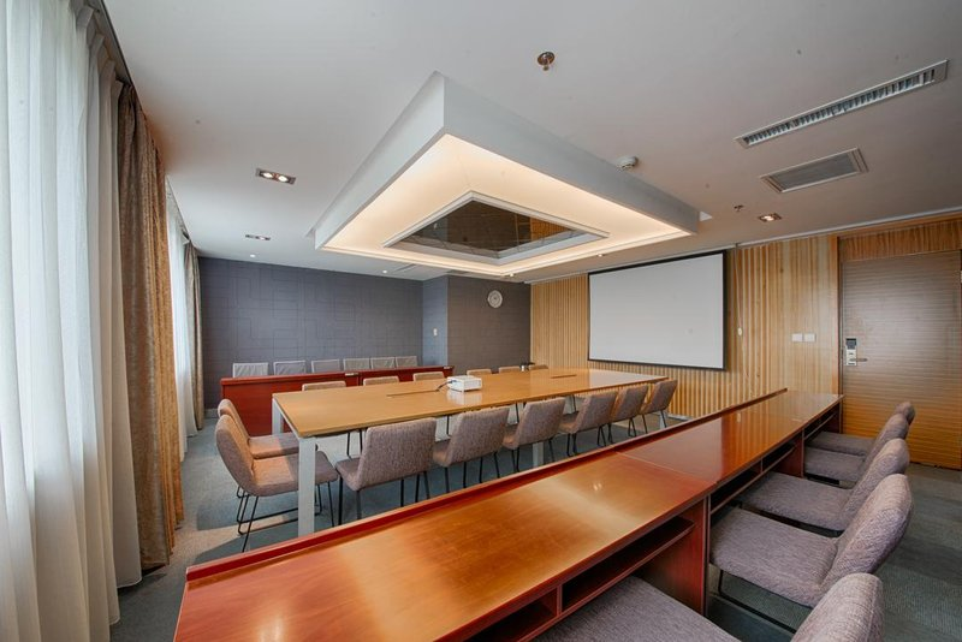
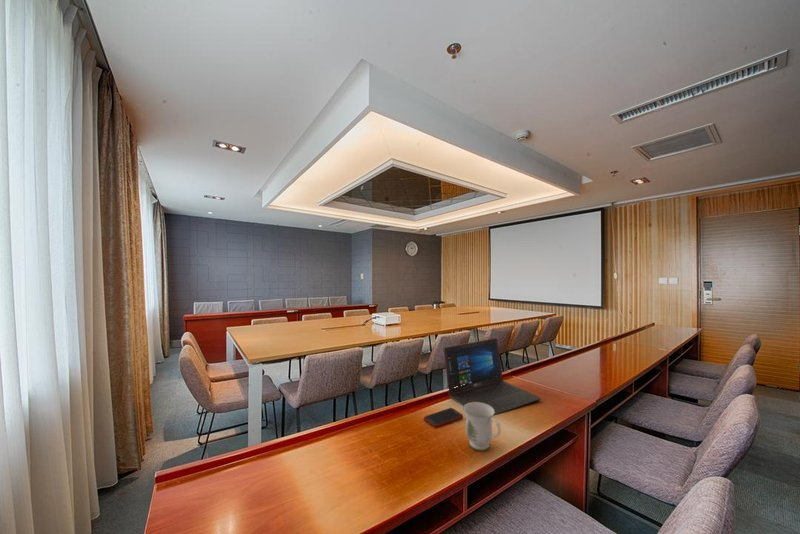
+ mug [462,402,501,452]
+ laptop [443,337,542,416]
+ cell phone [423,407,464,429]
